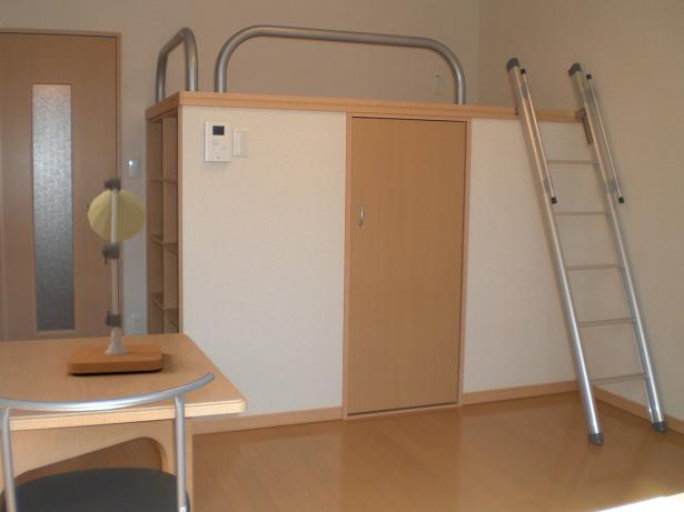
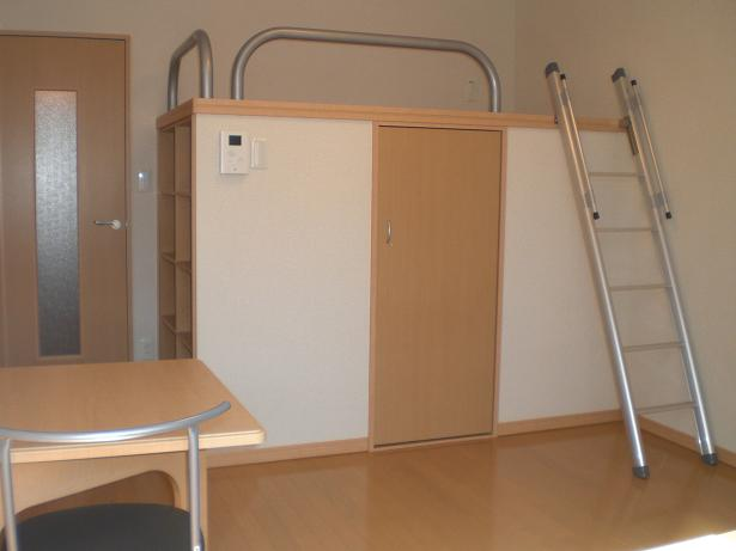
- desk lamp [67,177,163,374]
